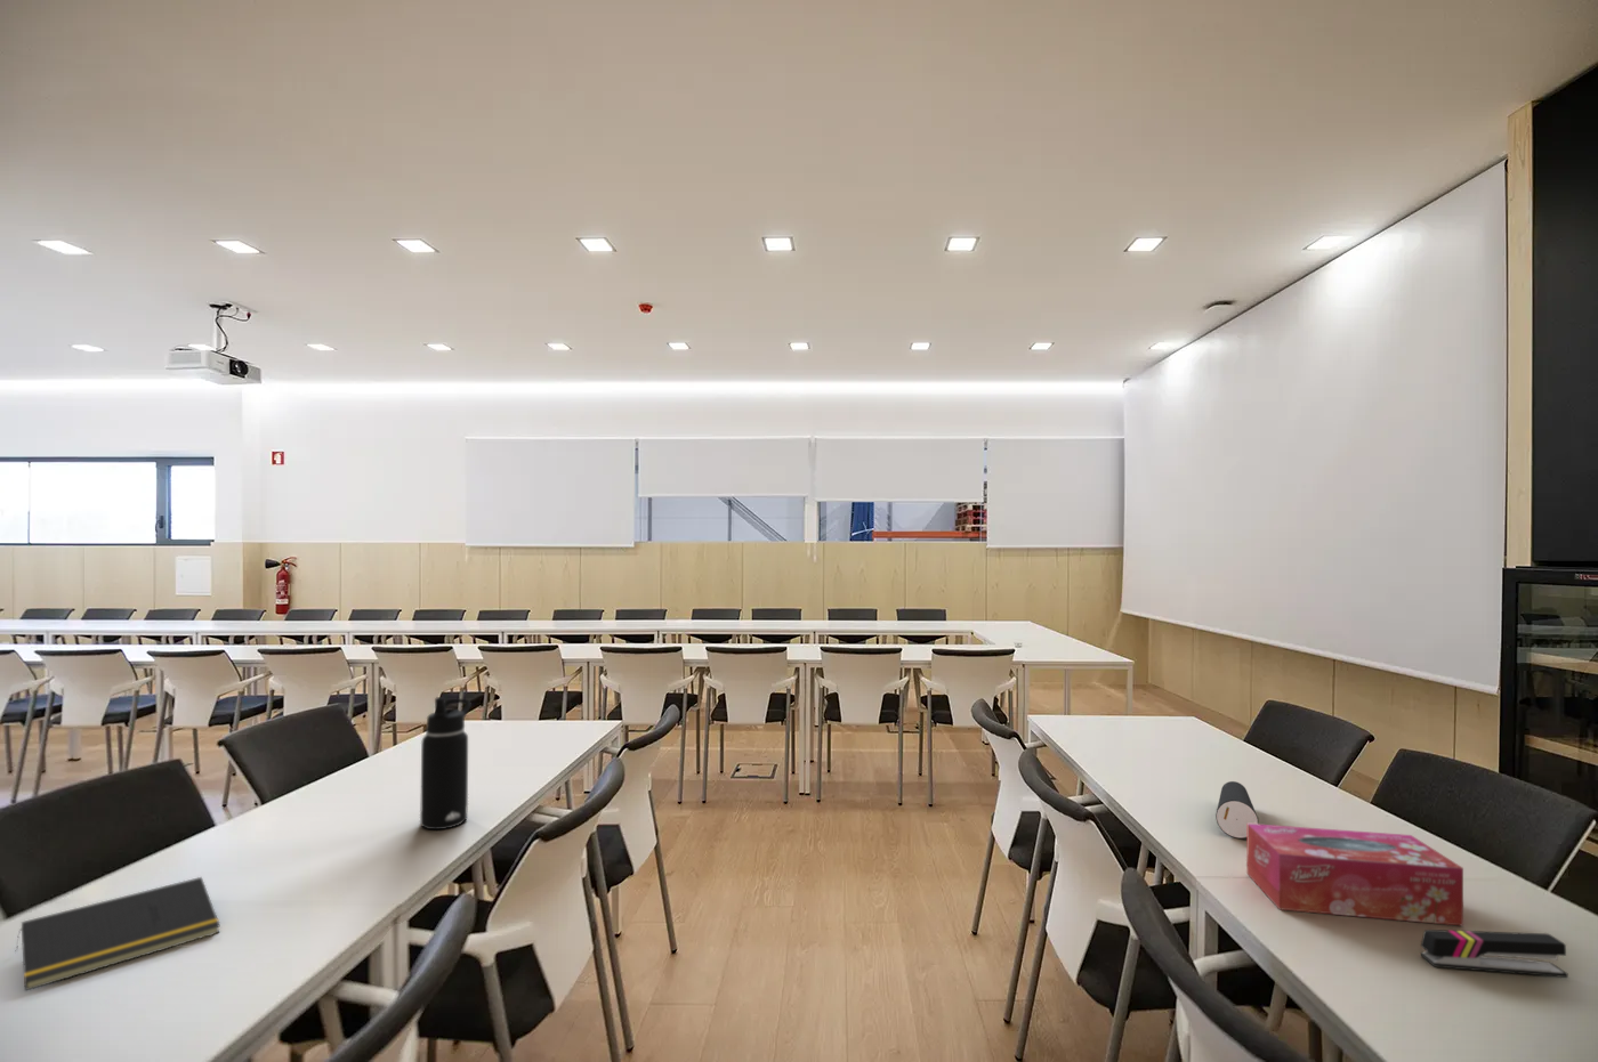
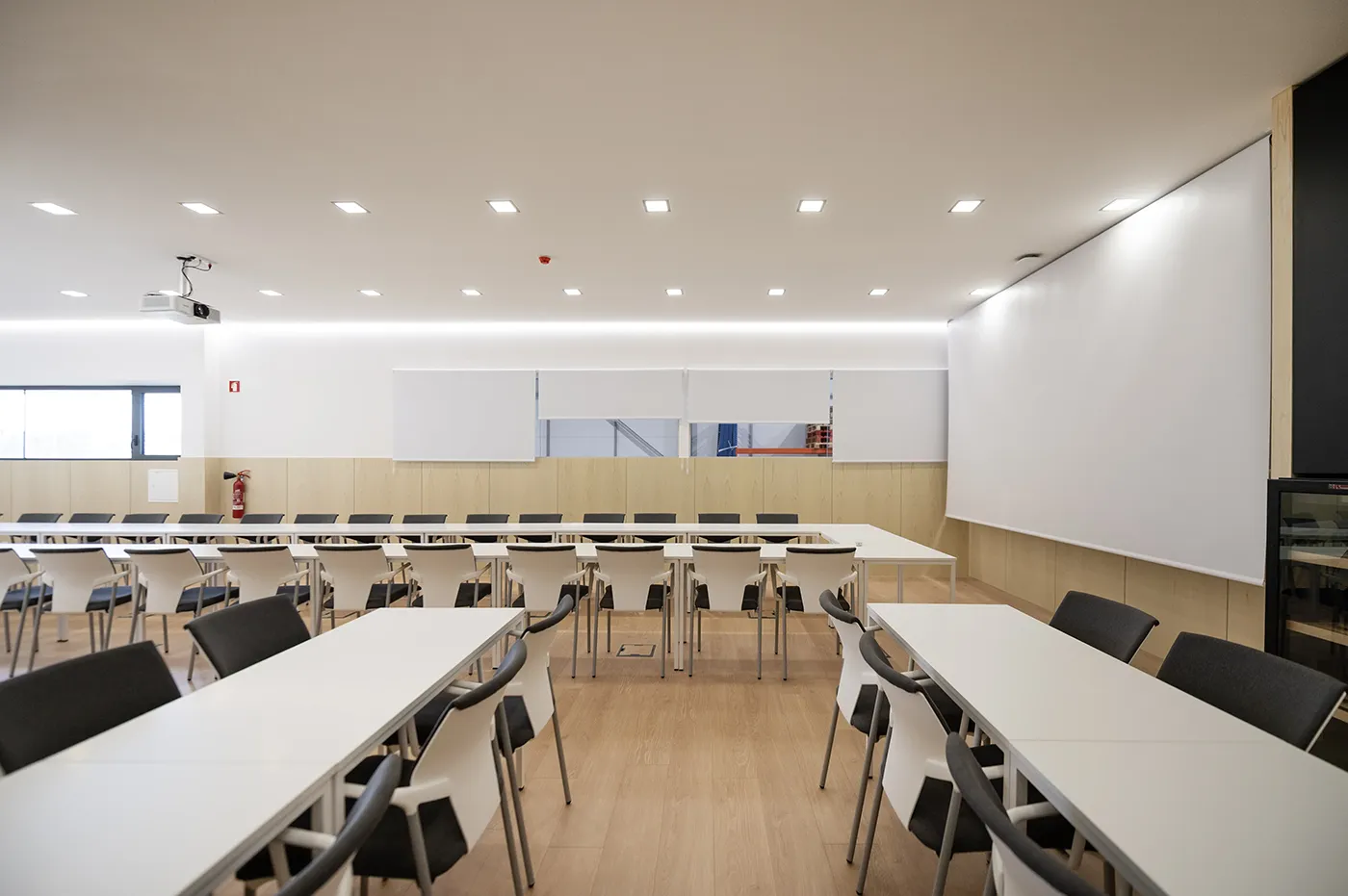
- notepad [14,876,222,992]
- tissue box [1245,824,1464,927]
- water bottle [418,696,473,832]
- stapler [1420,928,1570,979]
- speaker [1214,780,1259,839]
